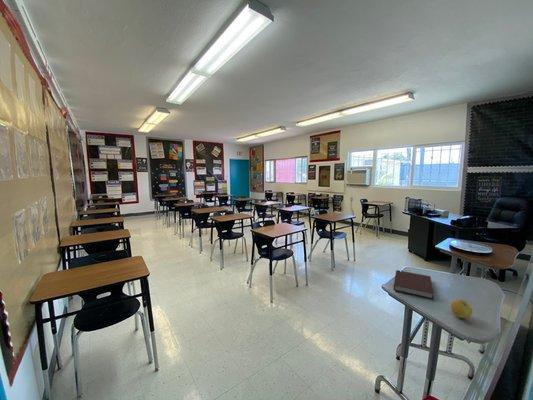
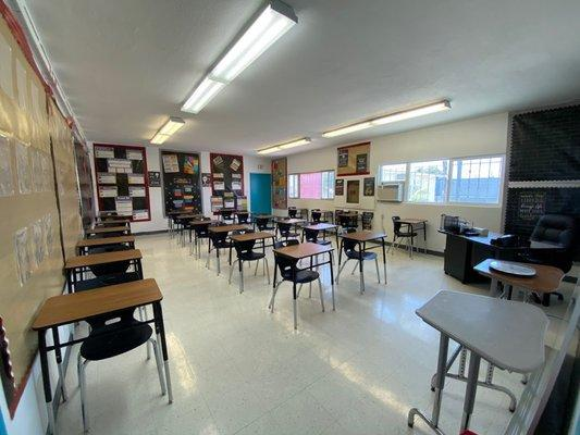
- apple [449,298,474,319]
- notebook [393,269,435,300]
